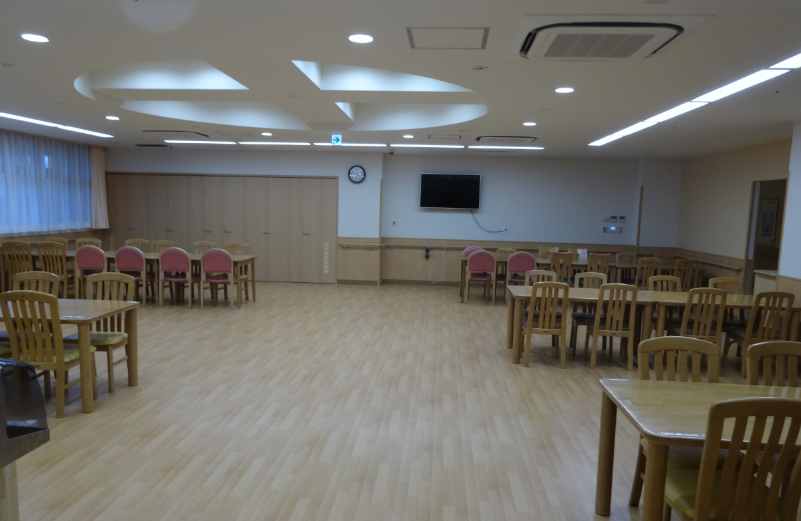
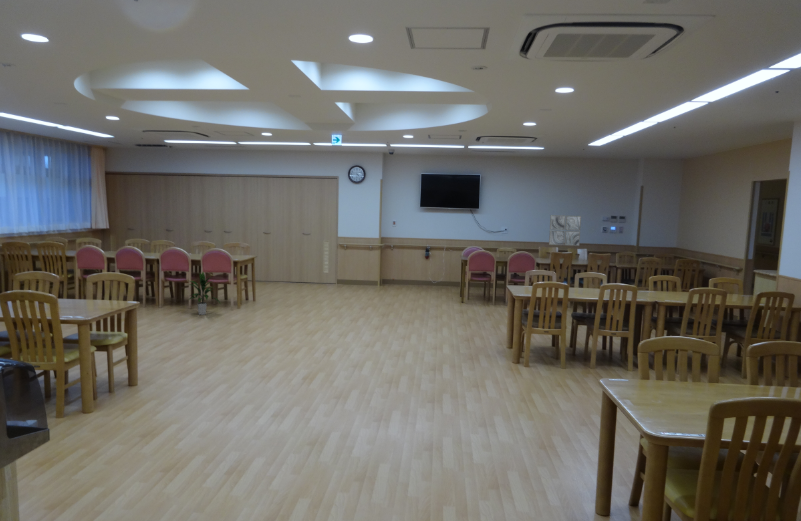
+ indoor plant [187,271,222,316]
+ wall art [548,214,582,247]
